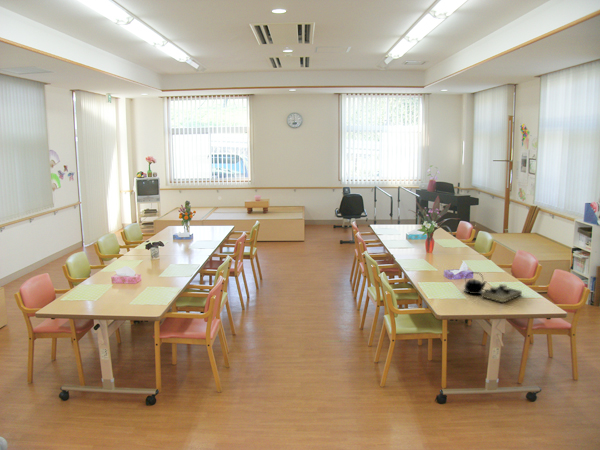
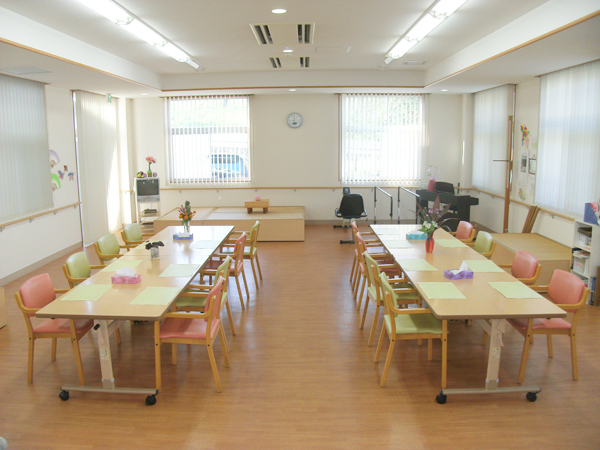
- tea set [463,271,523,303]
